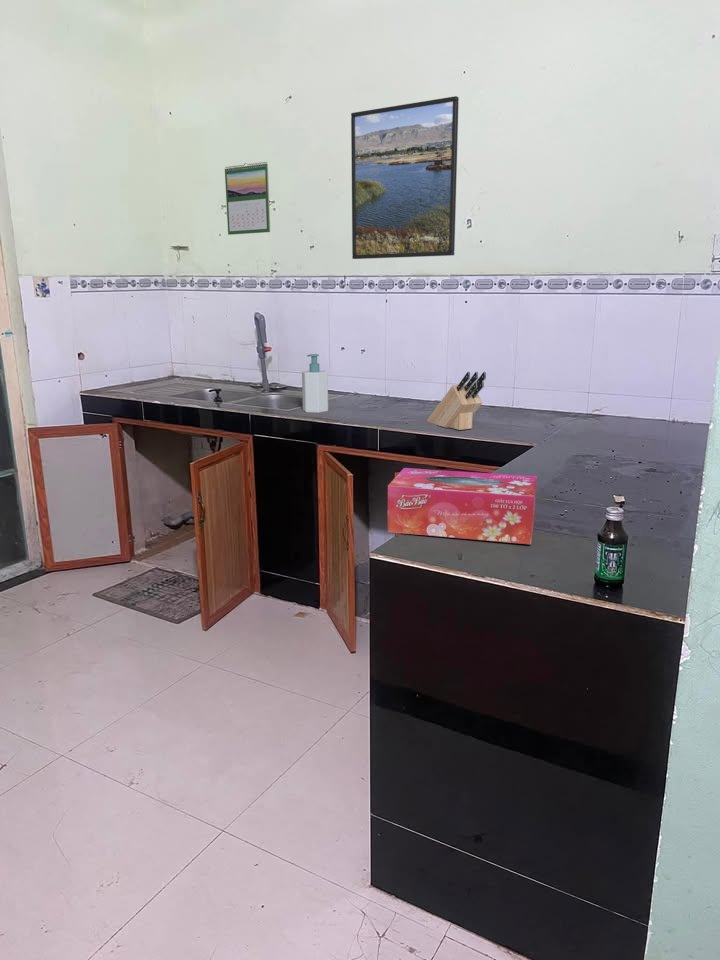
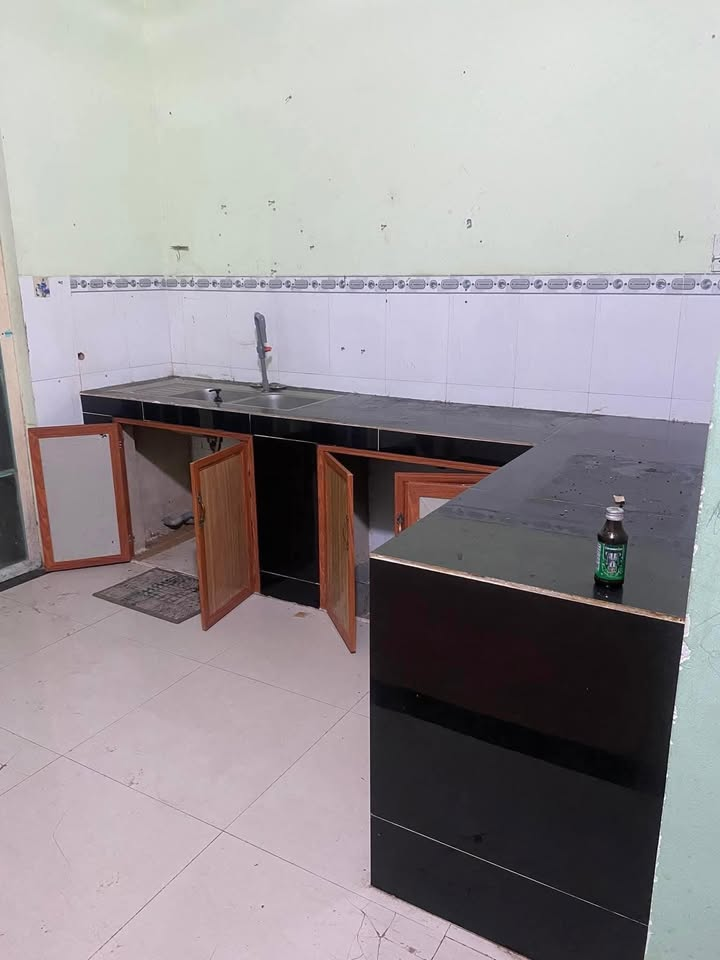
- soap bottle [301,353,329,414]
- tissue box [387,467,538,545]
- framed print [350,95,460,260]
- knife block [426,371,487,431]
- calendar [224,161,271,236]
